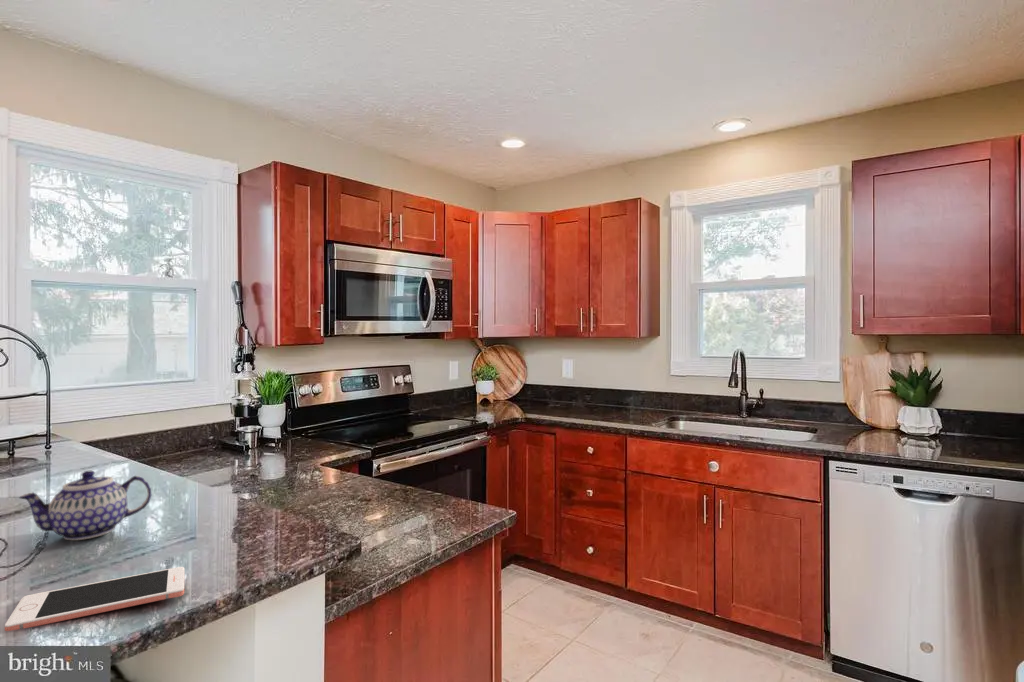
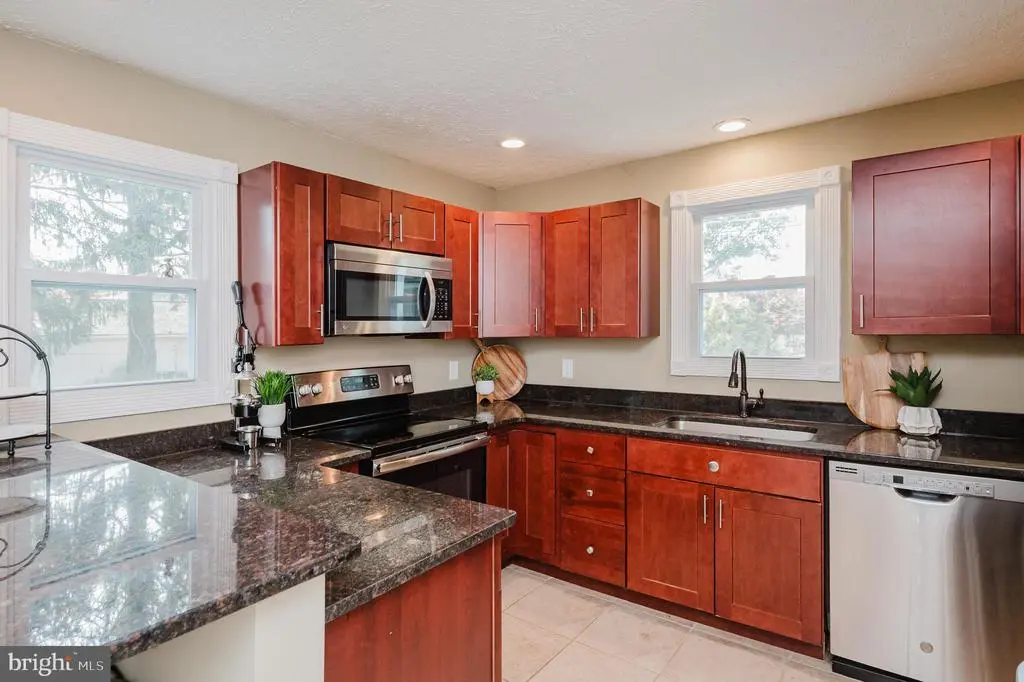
- teapot [18,470,152,541]
- cell phone [4,566,186,632]
